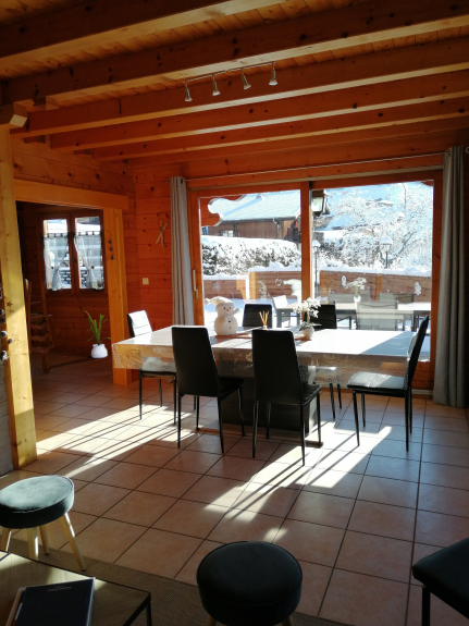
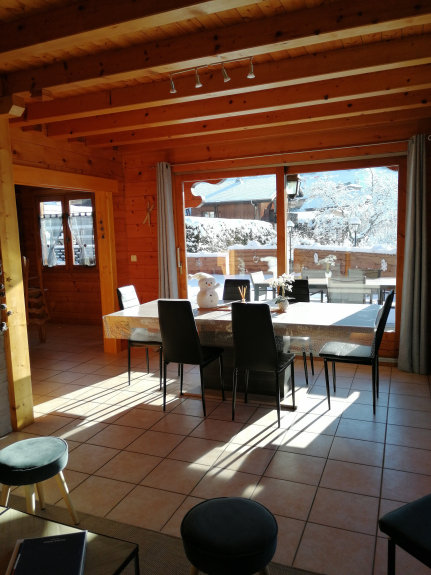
- house plant [83,309,111,359]
